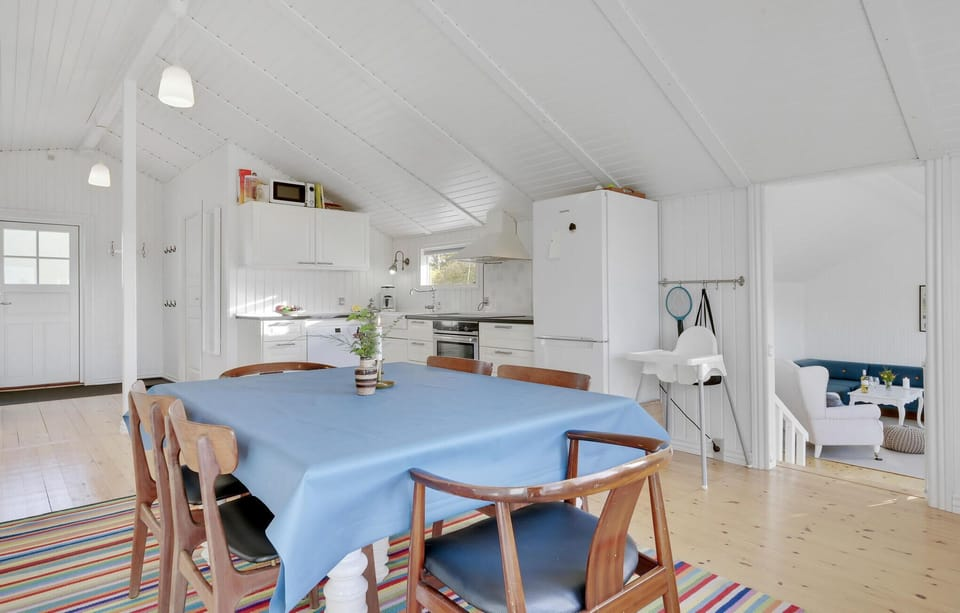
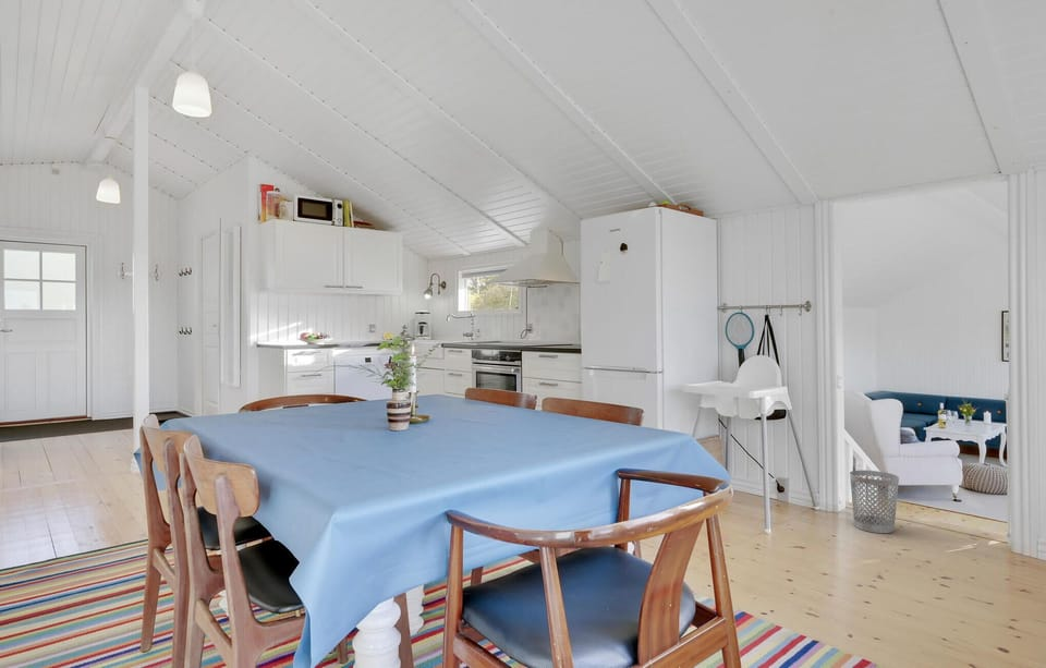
+ wastebasket [849,470,900,534]
